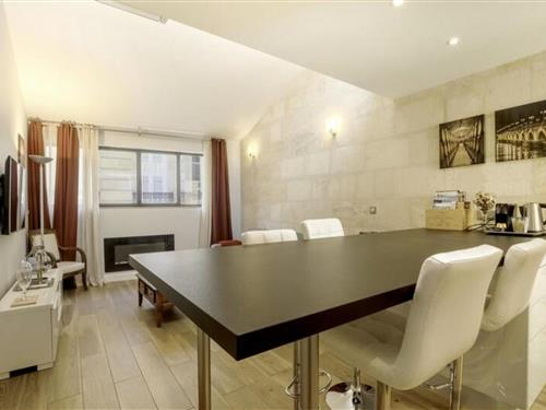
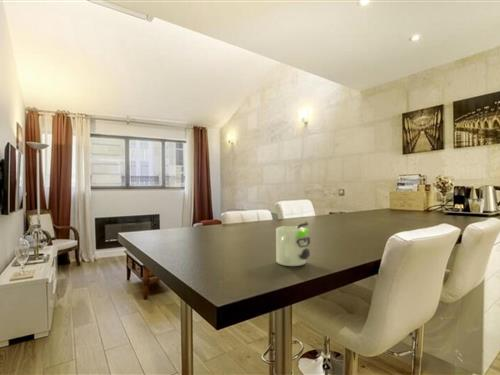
+ mug [275,220,311,267]
